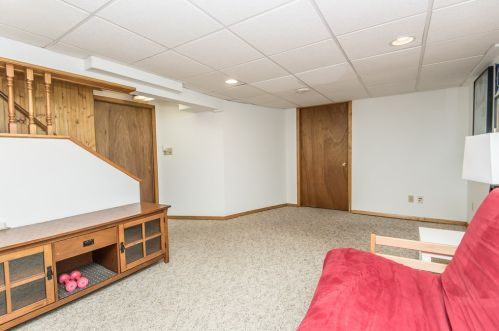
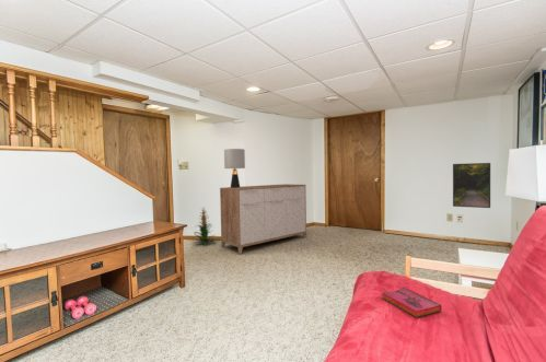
+ indoor plant [191,207,217,246]
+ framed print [452,162,491,209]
+ sideboard [219,183,307,255]
+ lamp [223,148,246,188]
+ hardback book [381,287,442,318]
